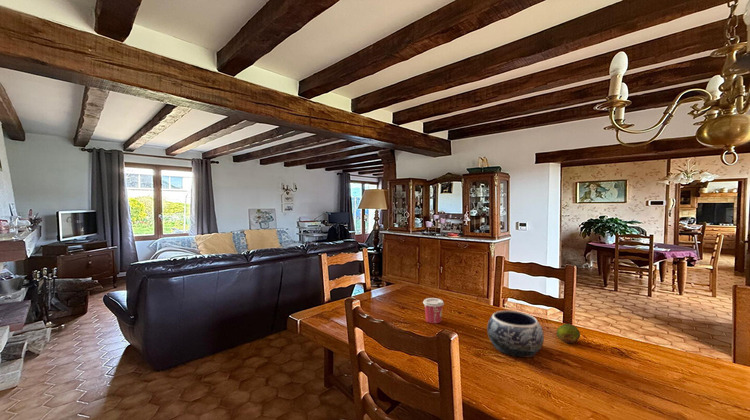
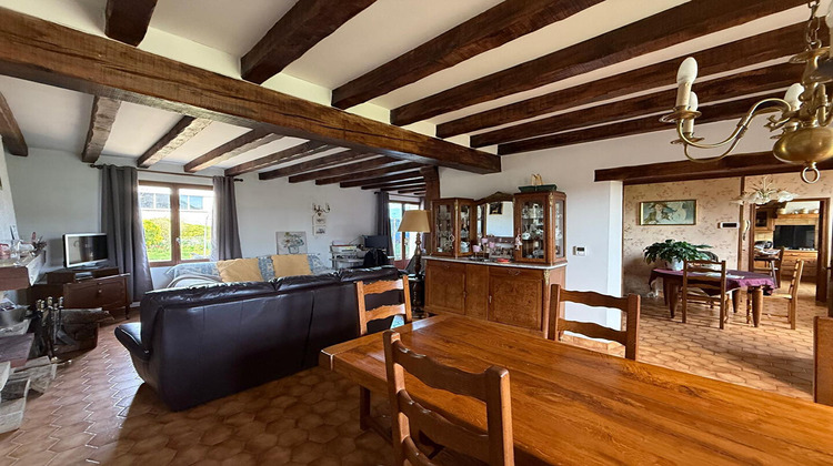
- fruit [556,323,581,344]
- cup [422,297,445,324]
- decorative bowl [486,310,545,359]
